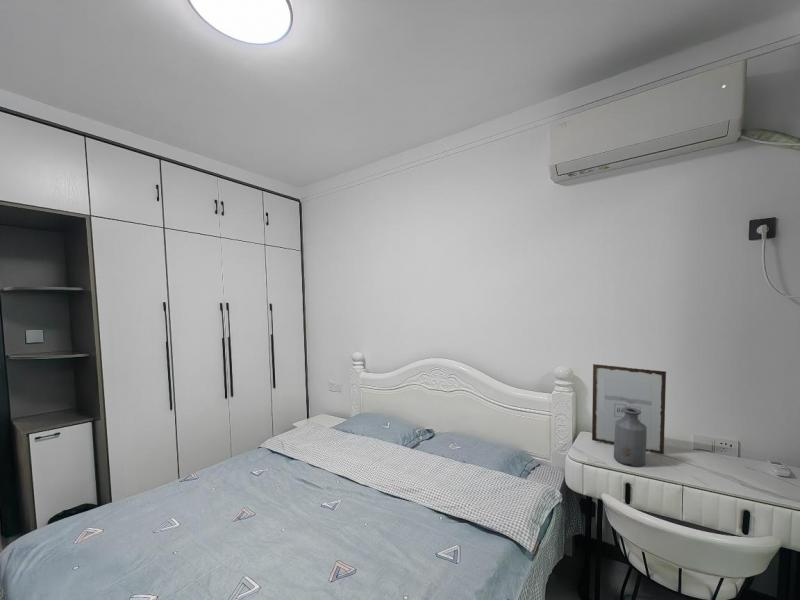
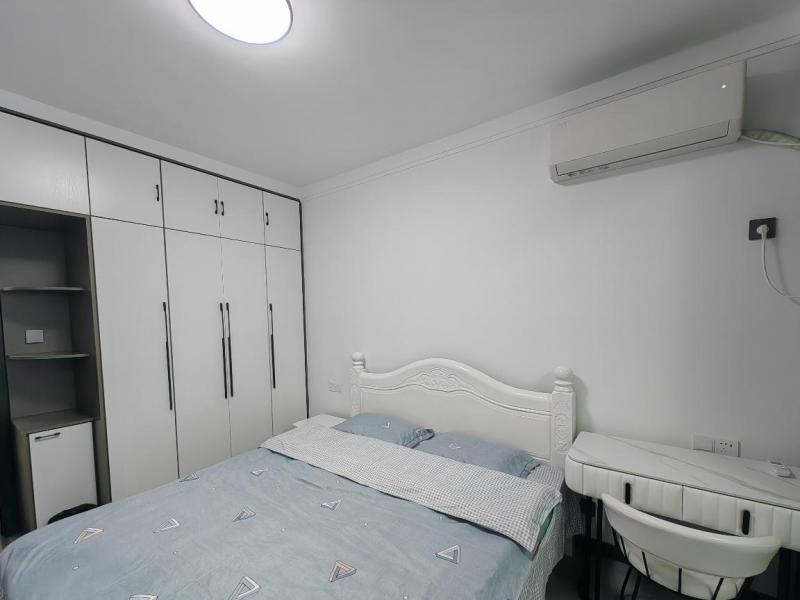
- picture frame [591,363,667,455]
- bottle [613,407,647,468]
